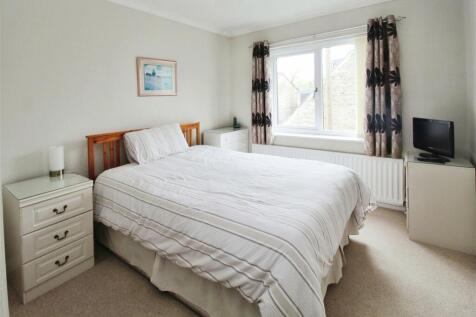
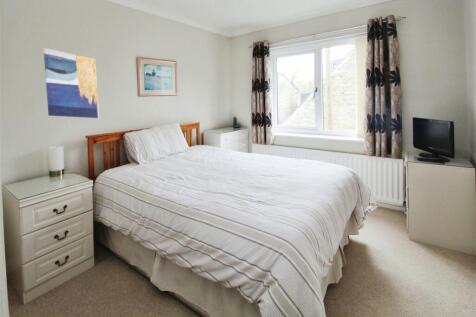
+ wall art [43,47,100,119]
